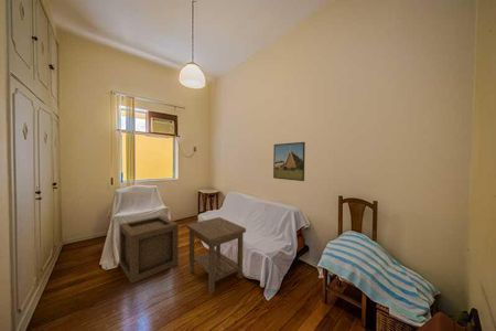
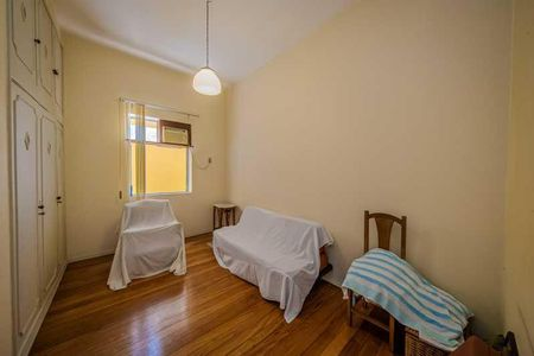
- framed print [272,141,306,182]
- planter [118,214,180,285]
- side table [186,216,247,296]
